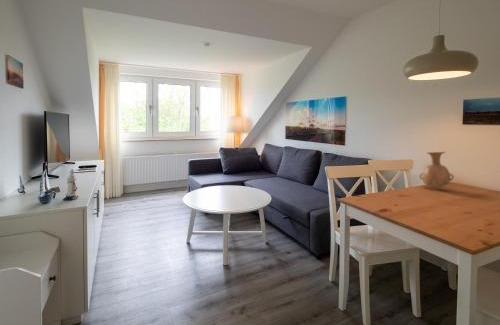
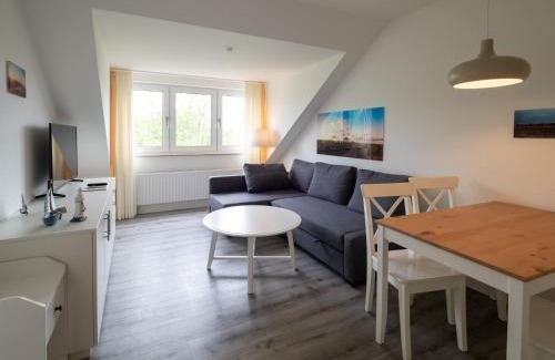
- vase [419,151,455,190]
